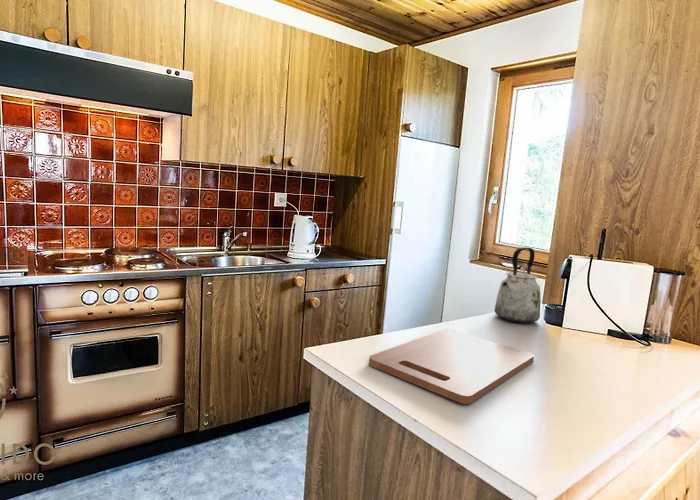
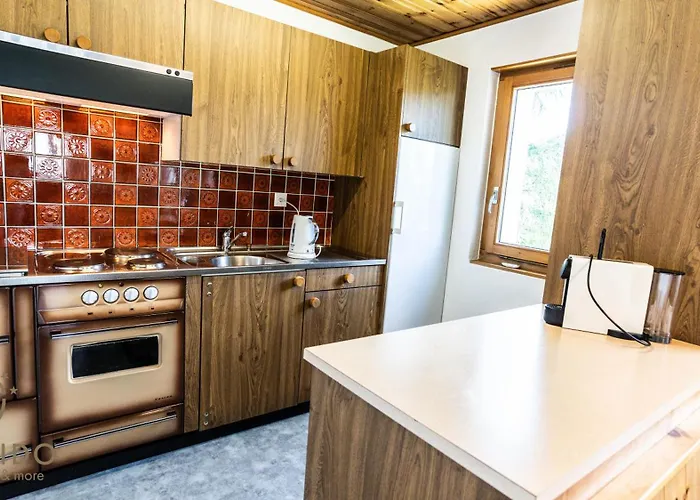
- kettle [493,246,542,324]
- cutting board [368,328,535,405]
